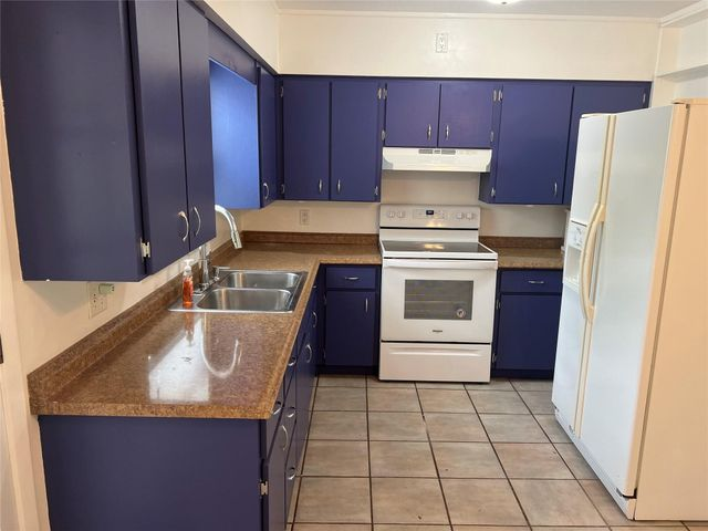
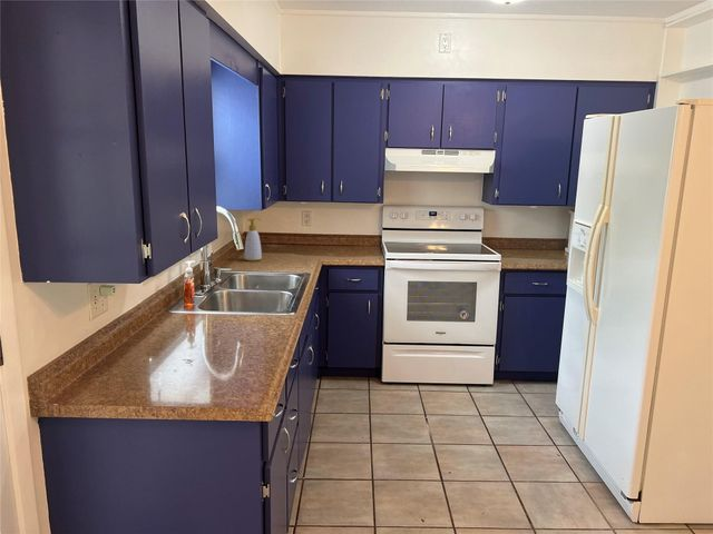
+ soap bottle [243,217,263,263]
